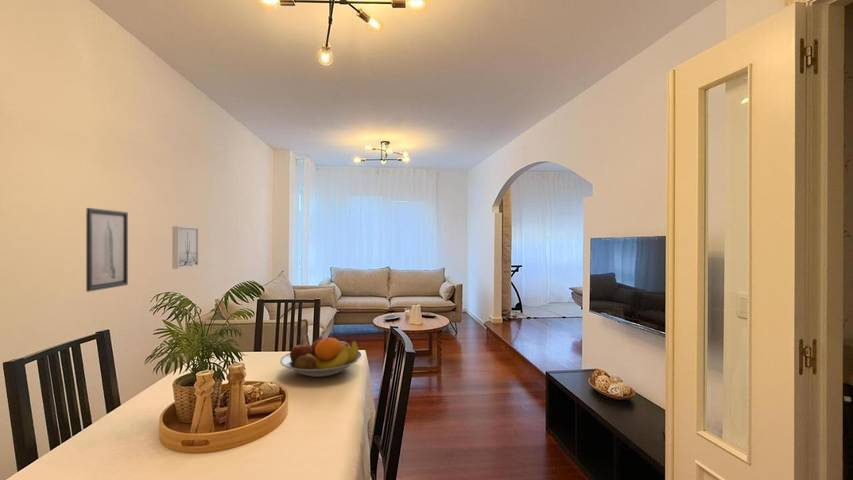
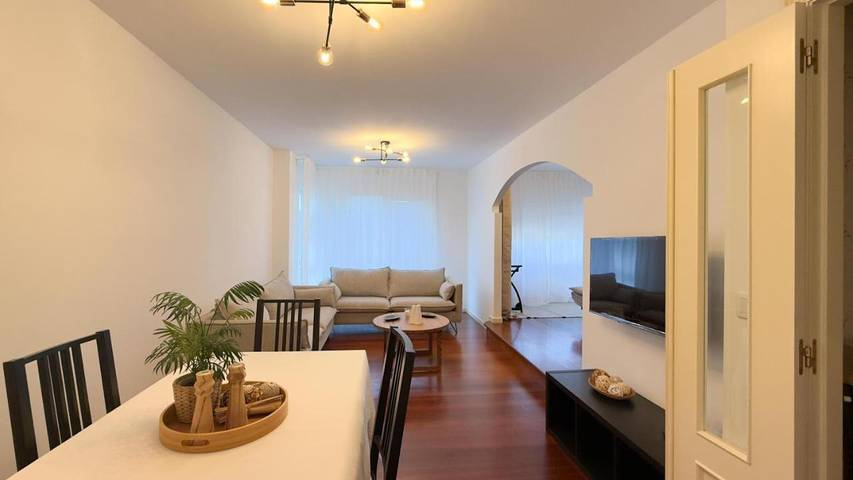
- wall art [85,207,129,293]
- fruit bowl [279,336,364,378]
- wall art [171,225,199,270]
